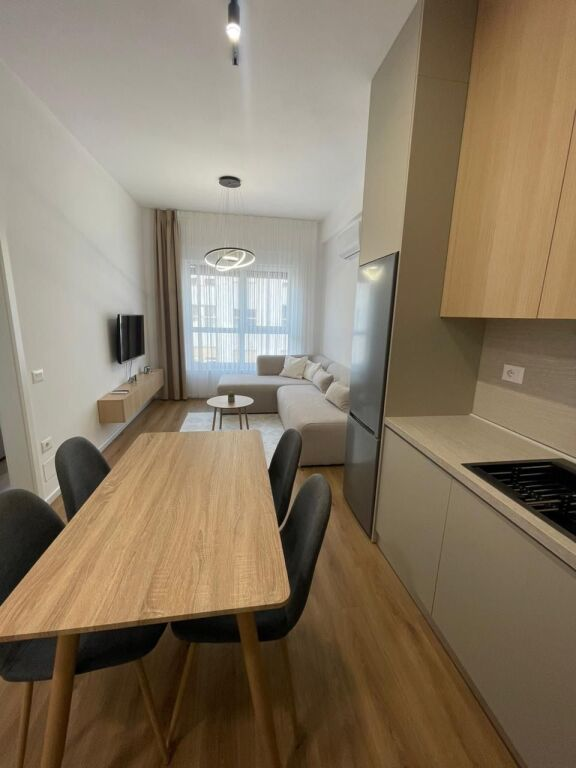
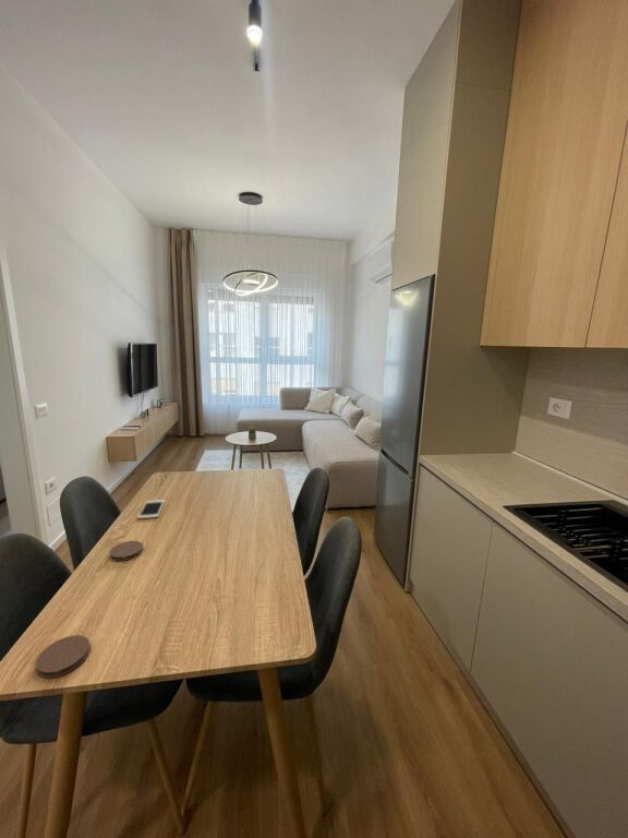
+ cell phone [136,499,166,519]
+ coaster [109,540,144,562]
+ coaster [35,634,90,679]
